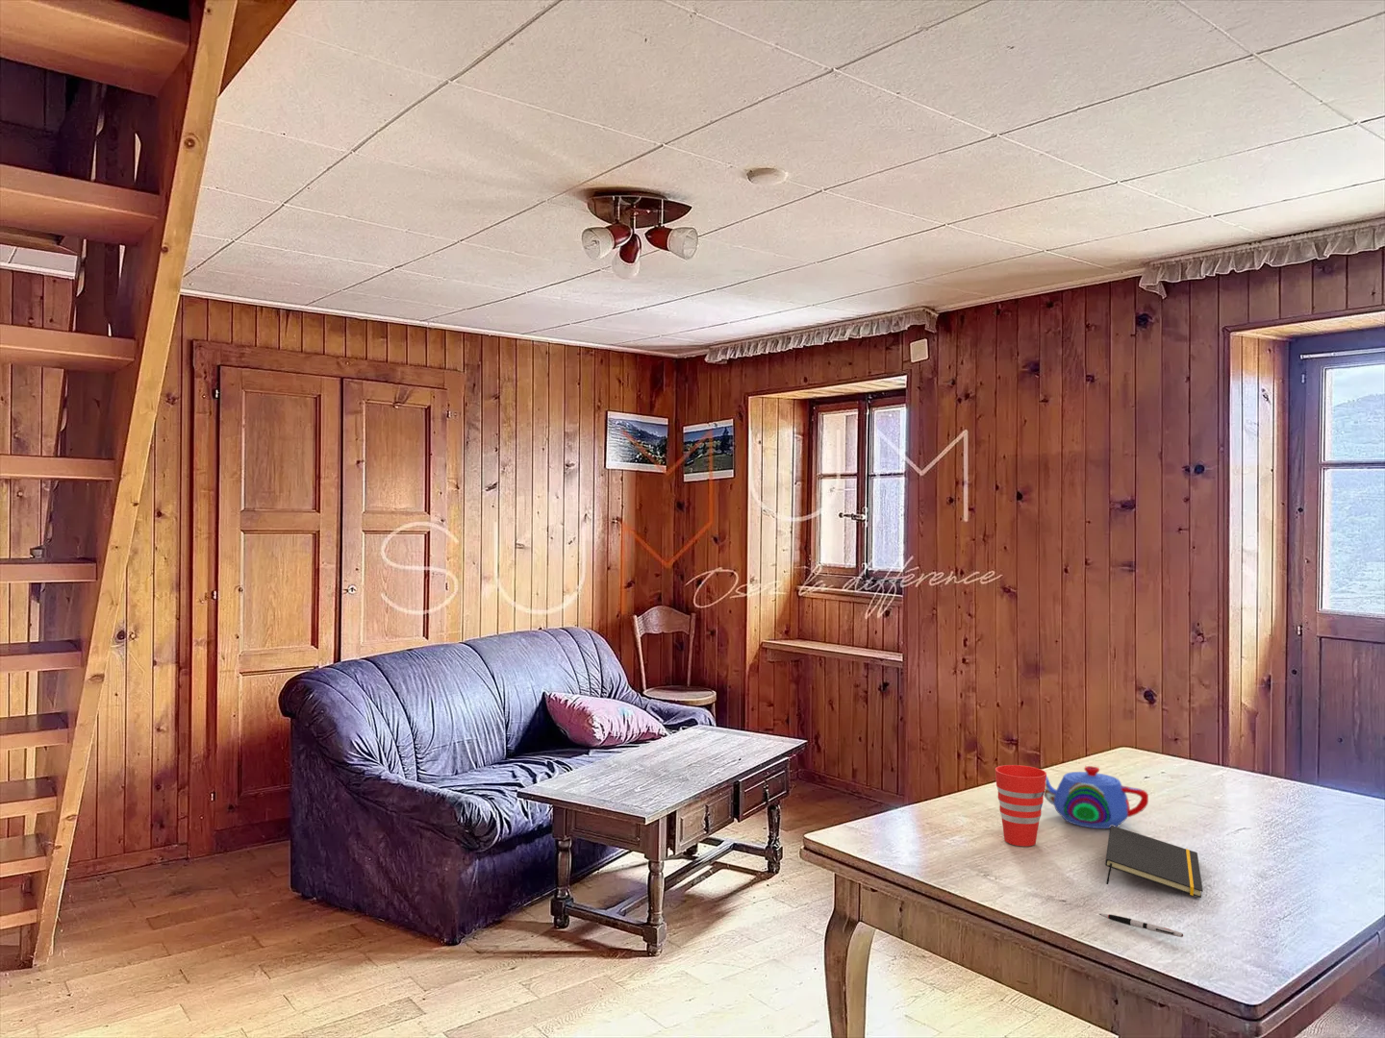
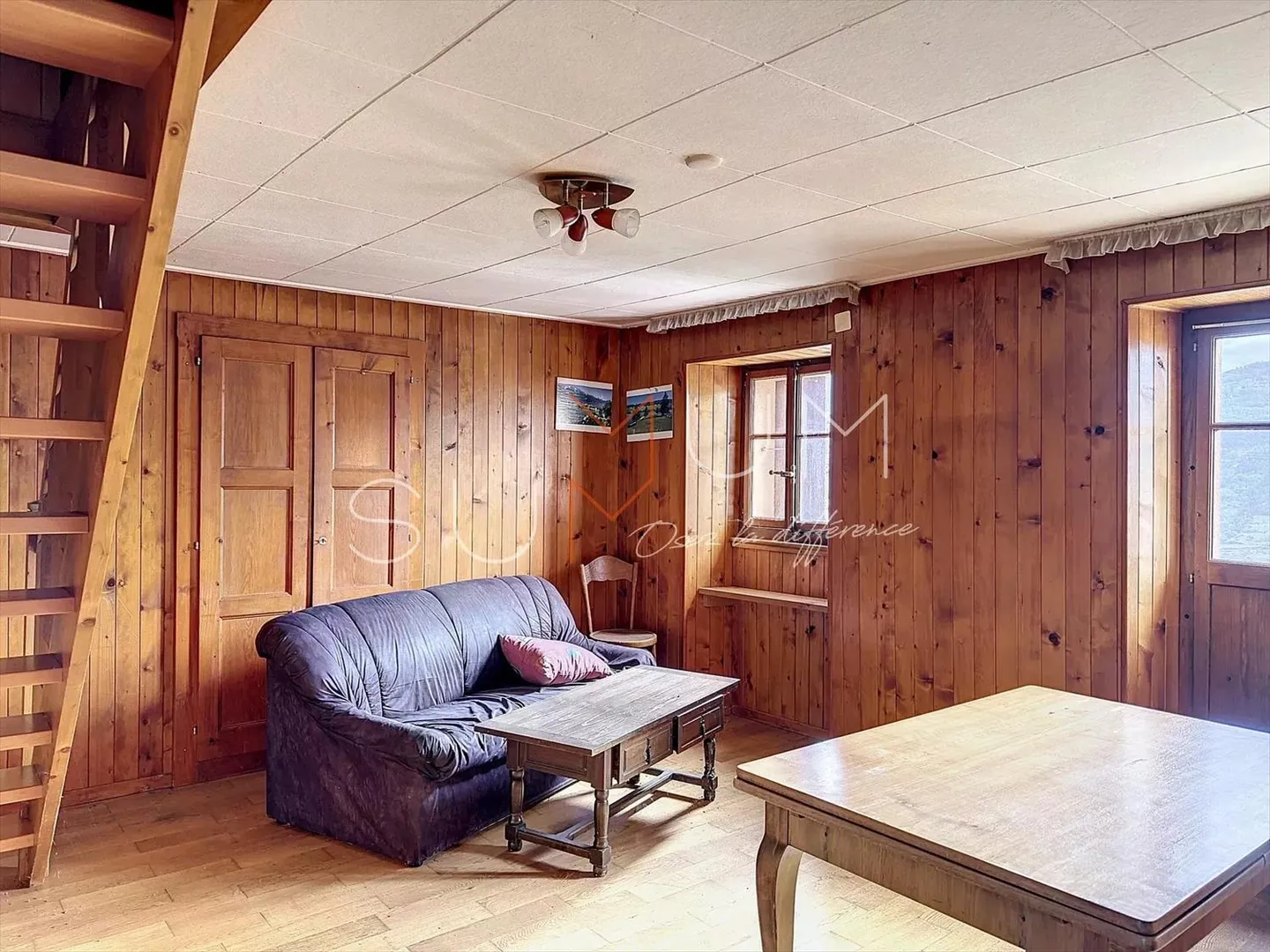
- cup [995,764,1047,847]
- pen [1098,913,1184,938]
- teapot [1044,765,1149,830]
- notepad [1104,825,1204,898]
